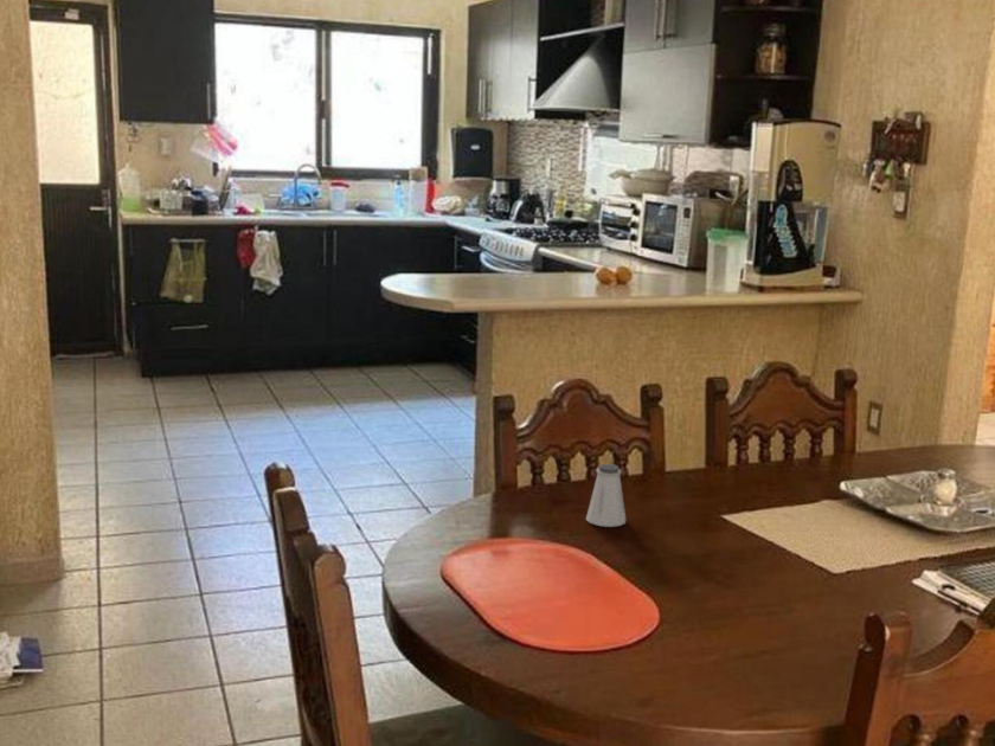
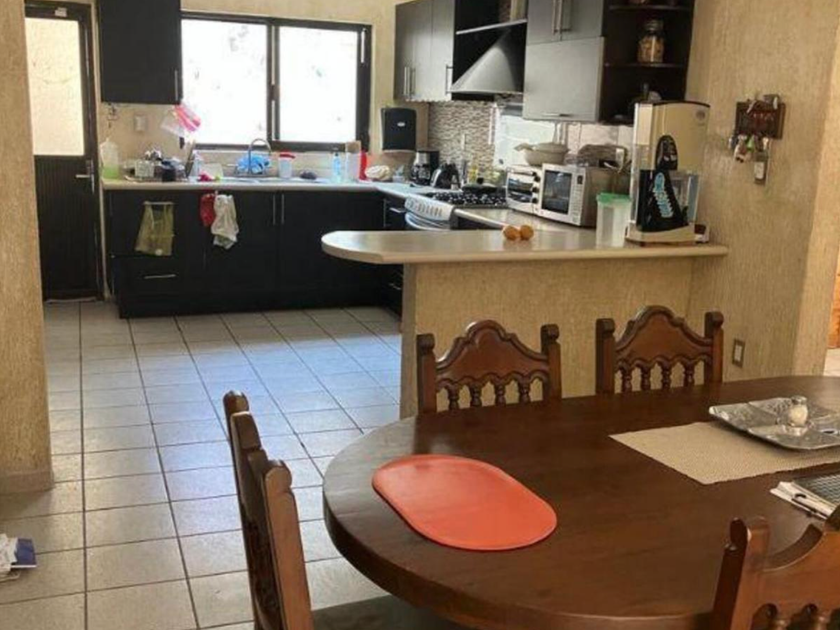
- saltshaker [585,463,627,528]
